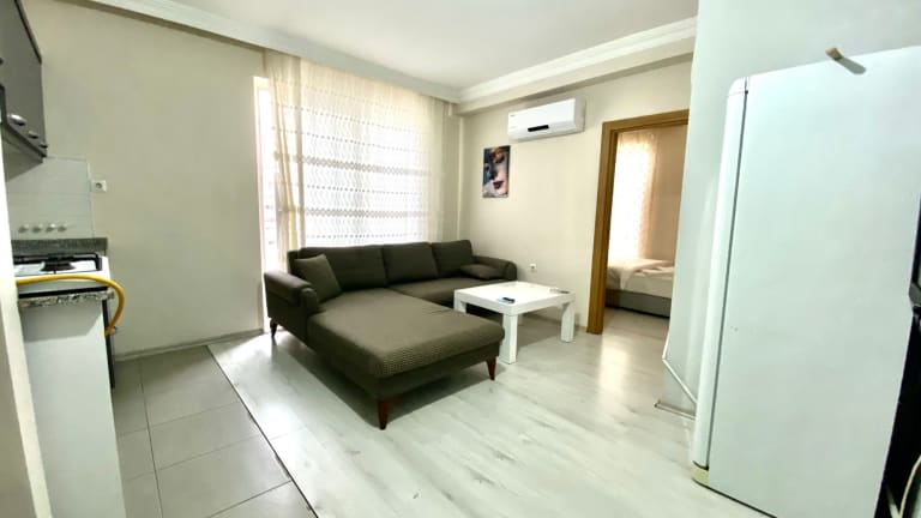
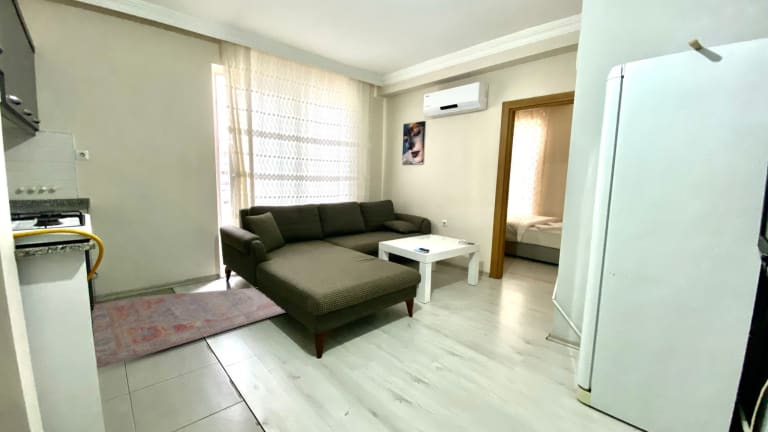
+ rug [91,287,286,370]
